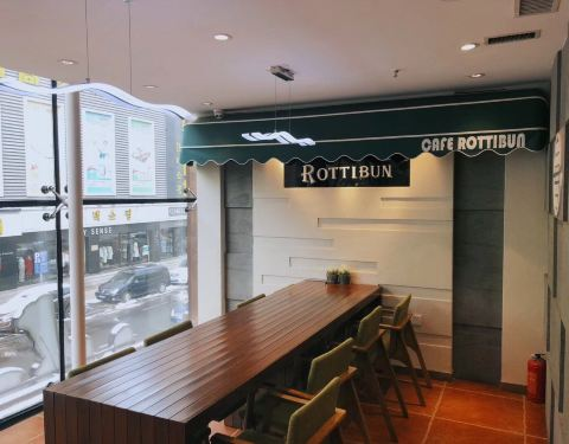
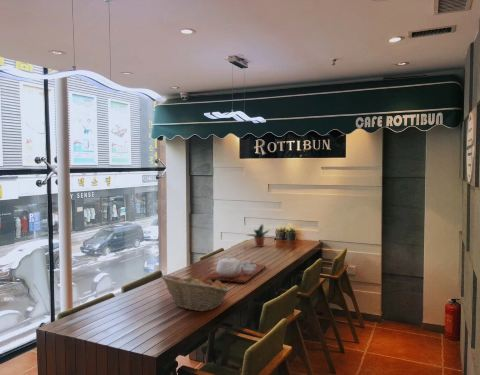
+ fruit basket [160,274,231,312]
+ tea set [205,254,267,284]
+ potted plant [245,223,270,248]
